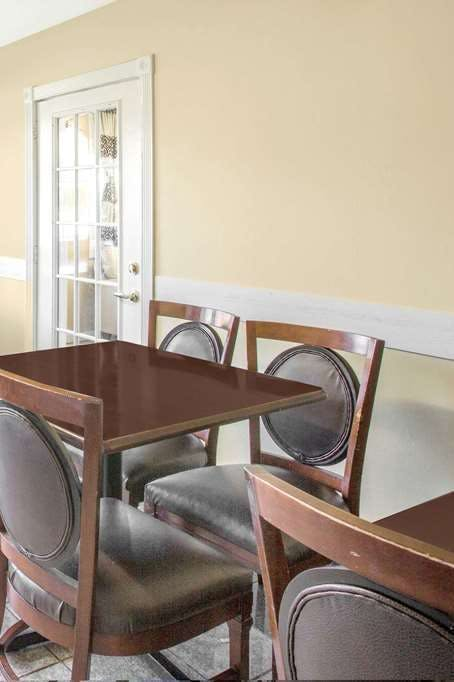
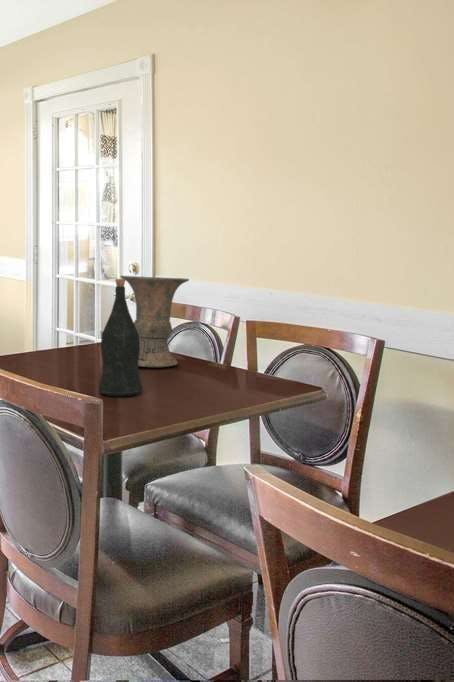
+ wine bottle [97,278,144,397]
+ vase [119,275,190,368]
